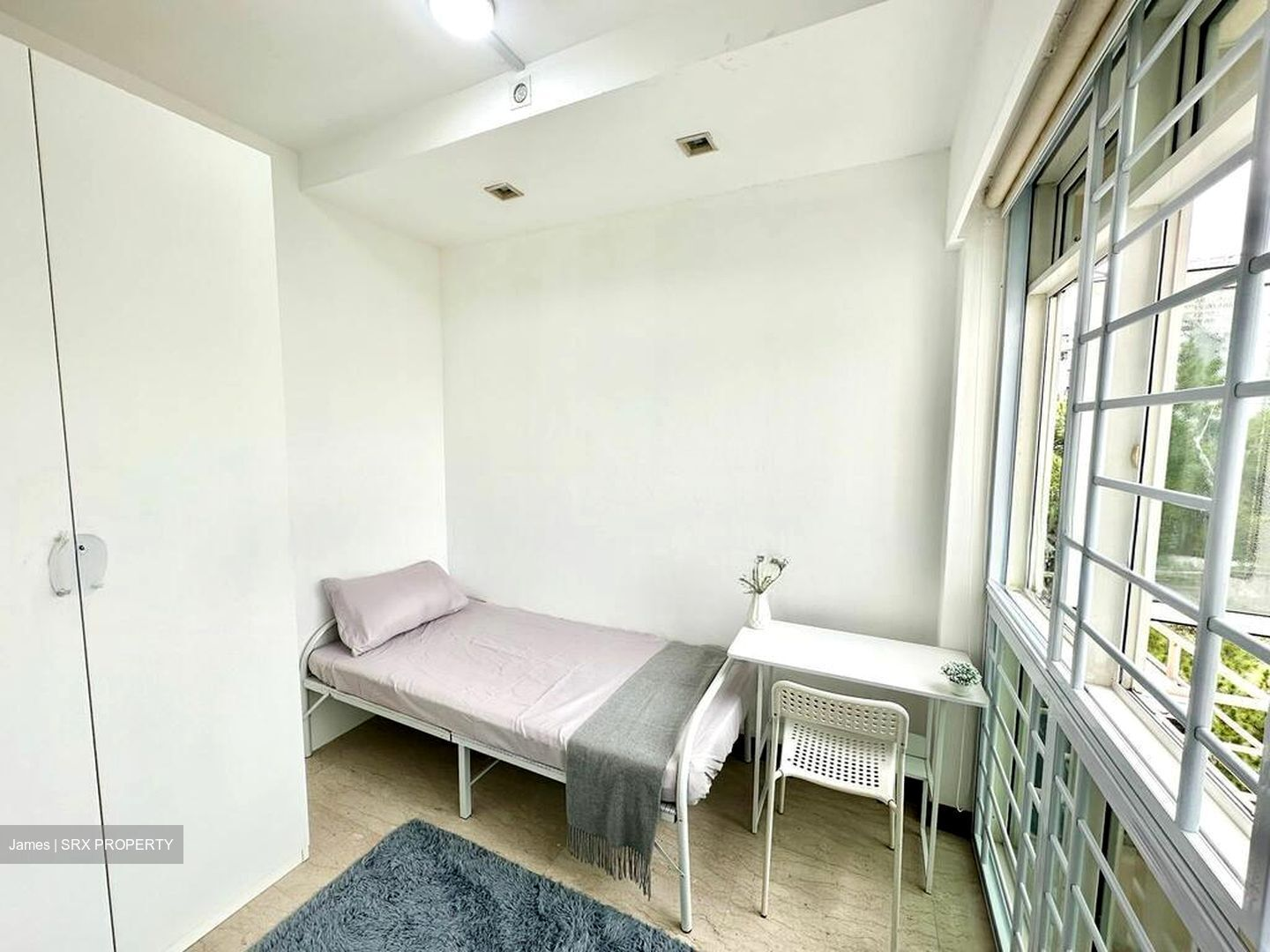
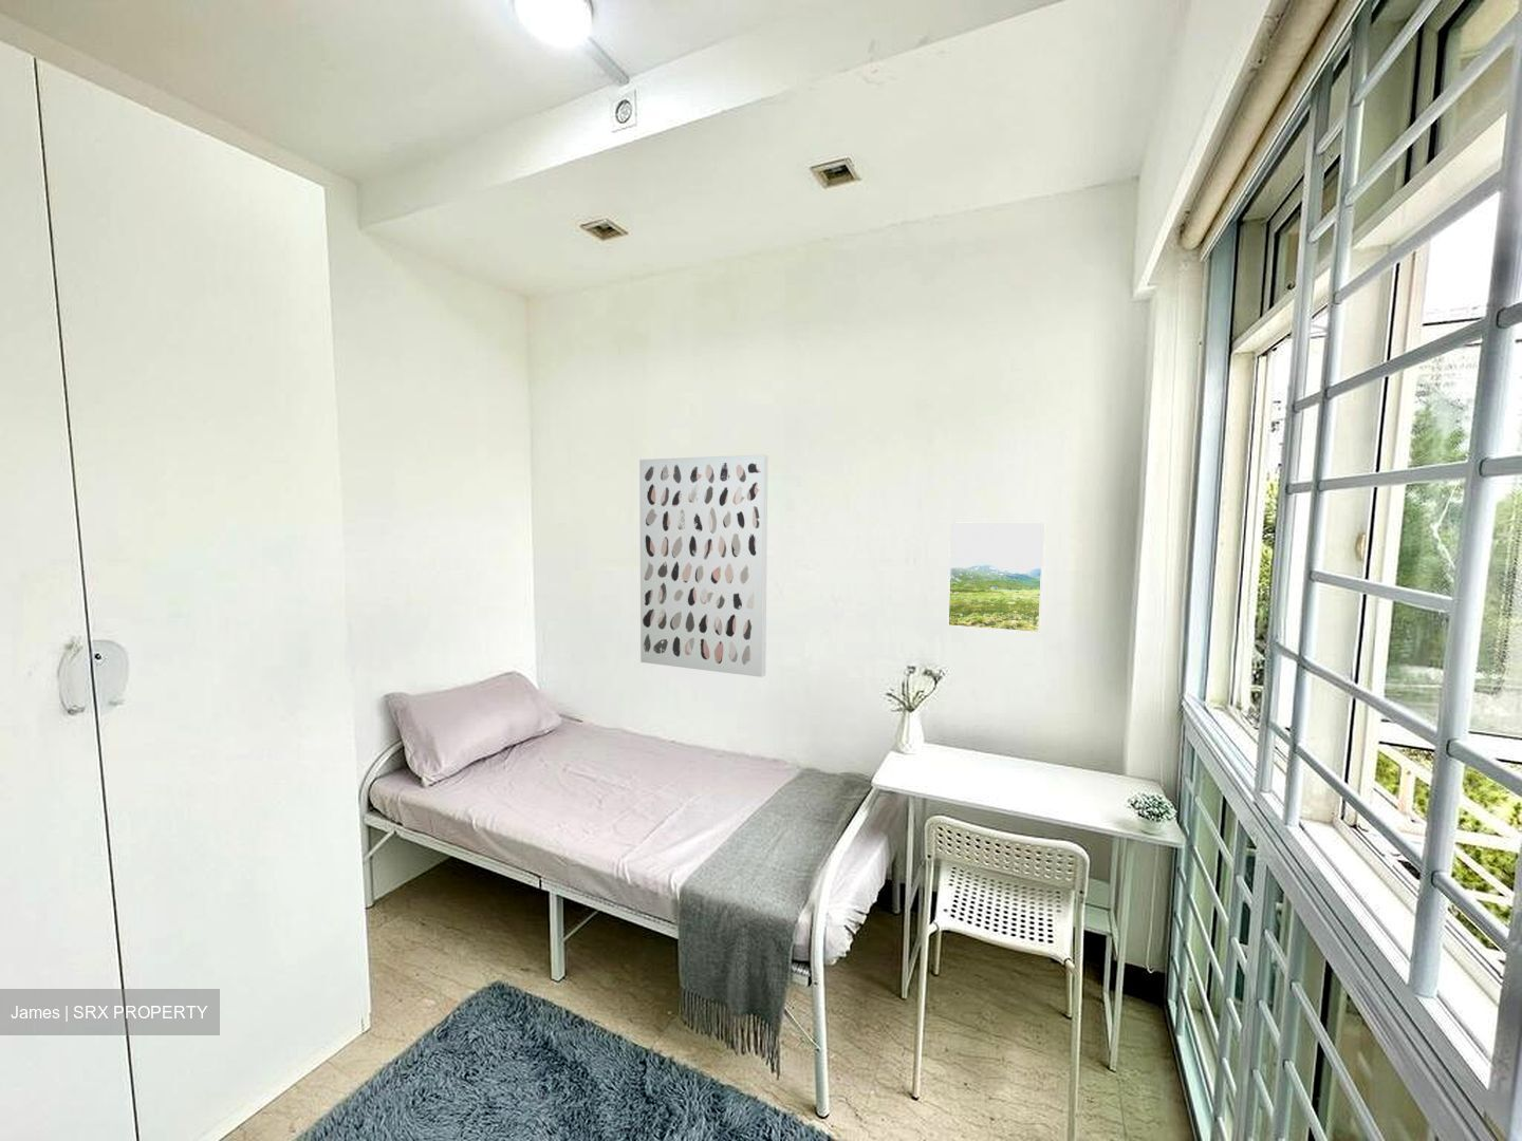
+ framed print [946,521,1045,634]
+ wall art [639,454,768,678]
